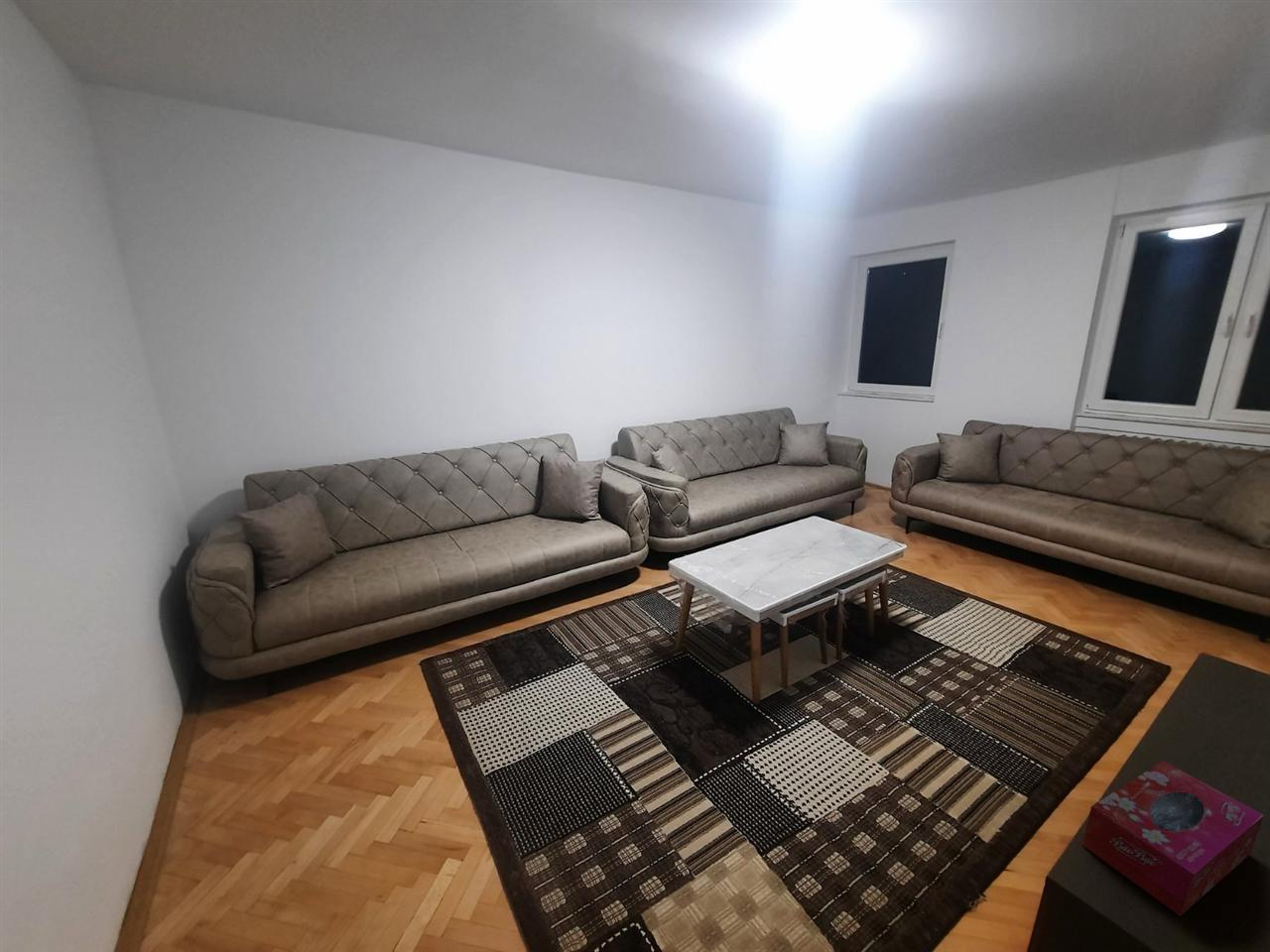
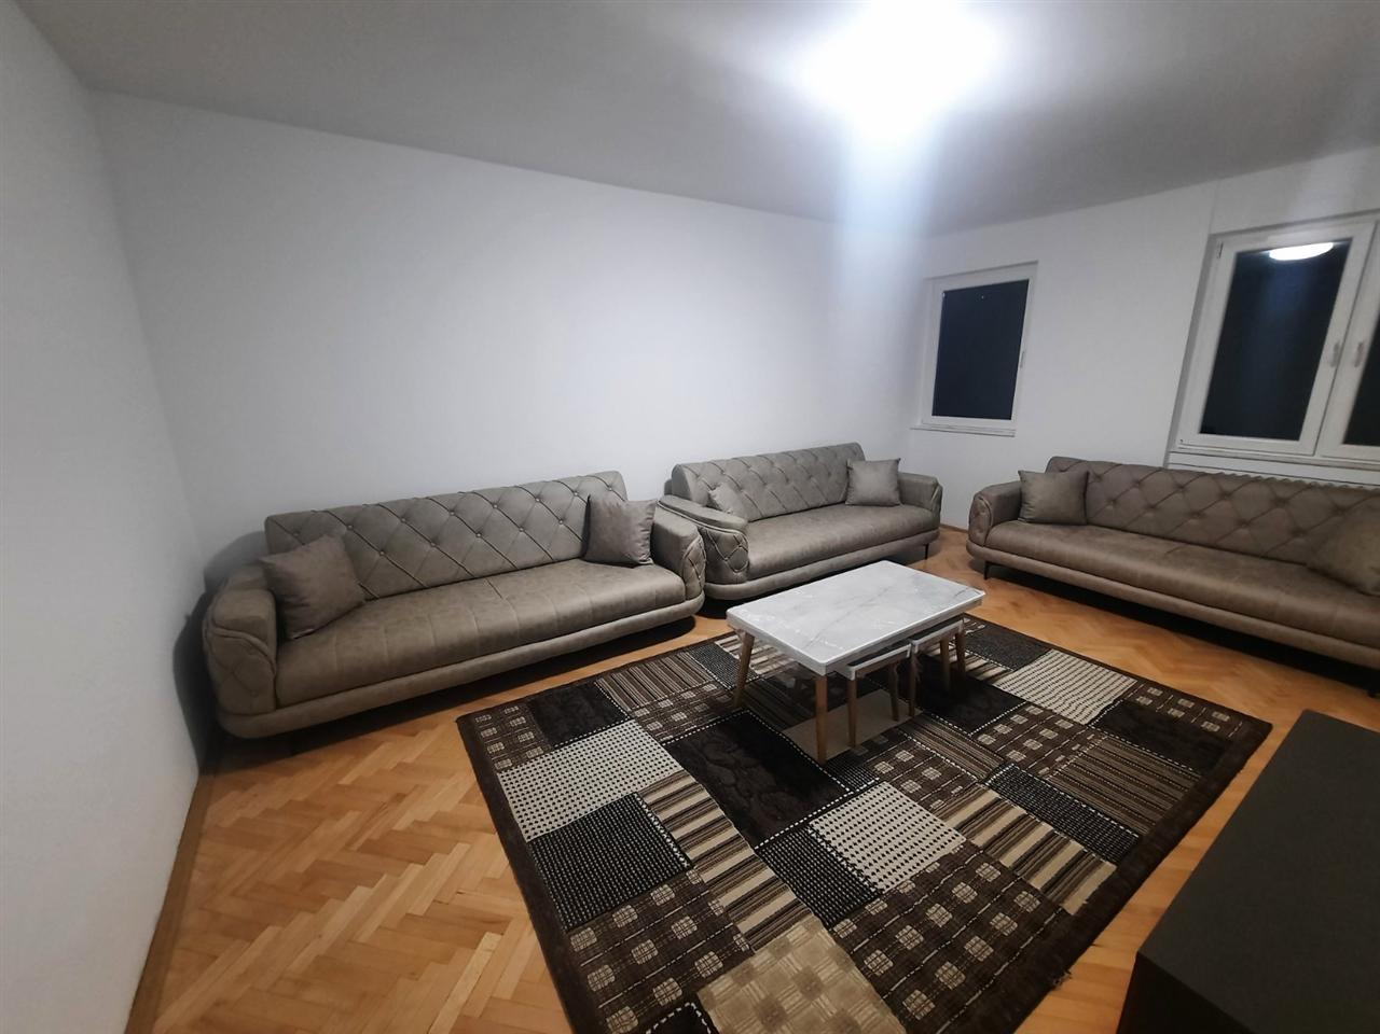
- tissue box [1080,761,1265,917]
